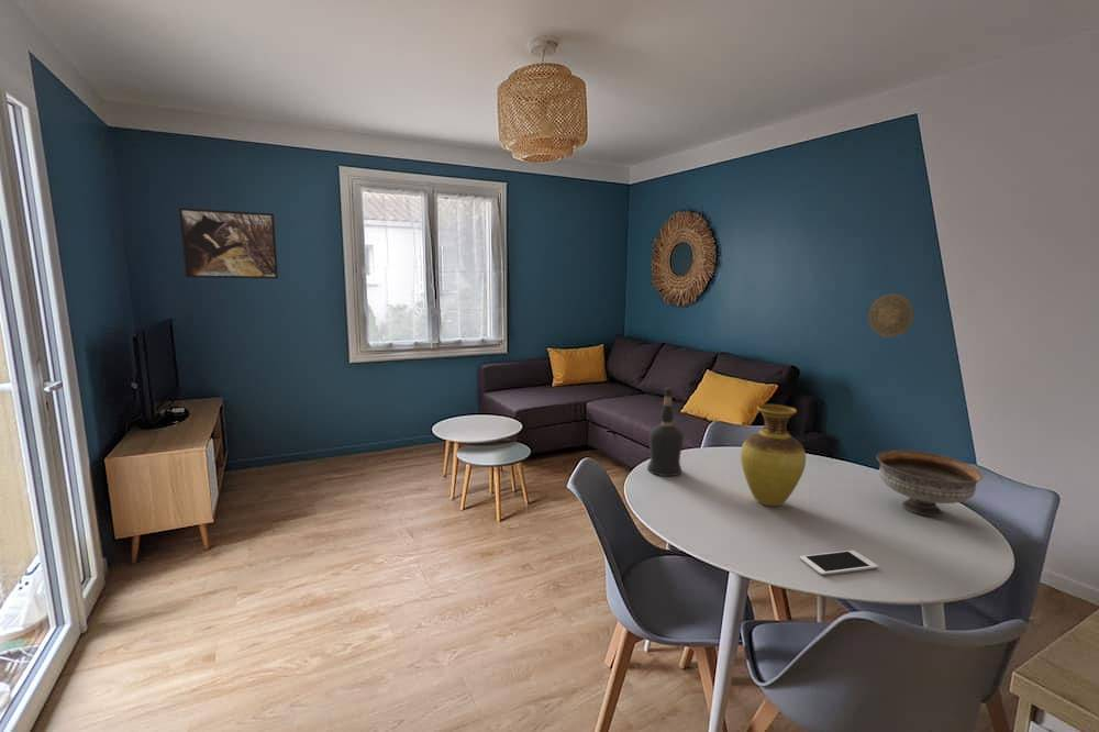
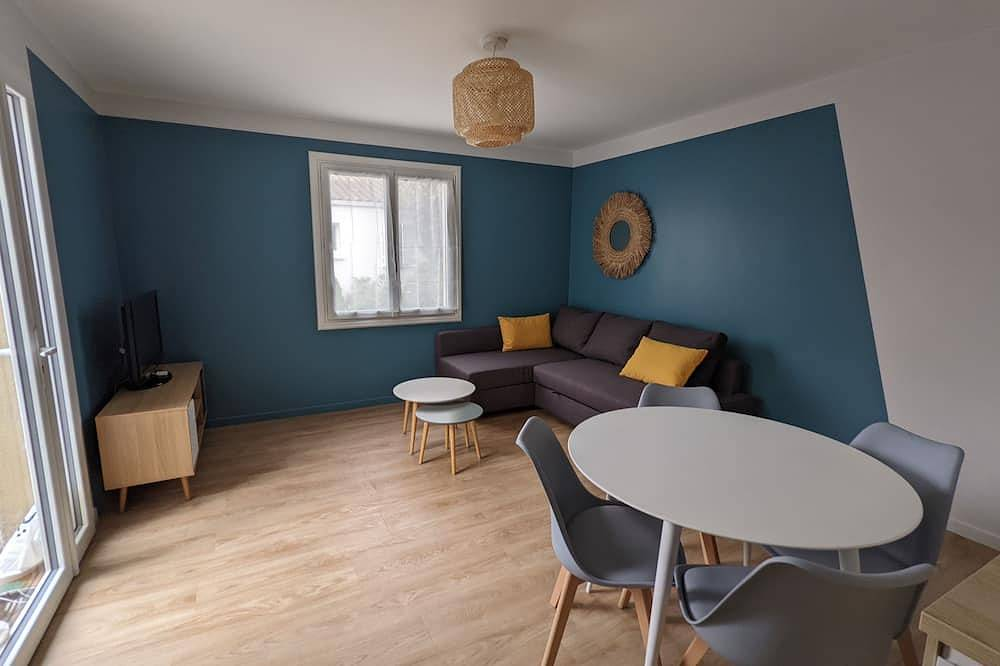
- liquor bottle [646,387,685,477]
- bowl [876,448,985,518]
- vase [740,403,807,507]
- decorative plate [867,293,914,339]
- cell phone [799,550,879,576]
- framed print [178,207,279,280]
